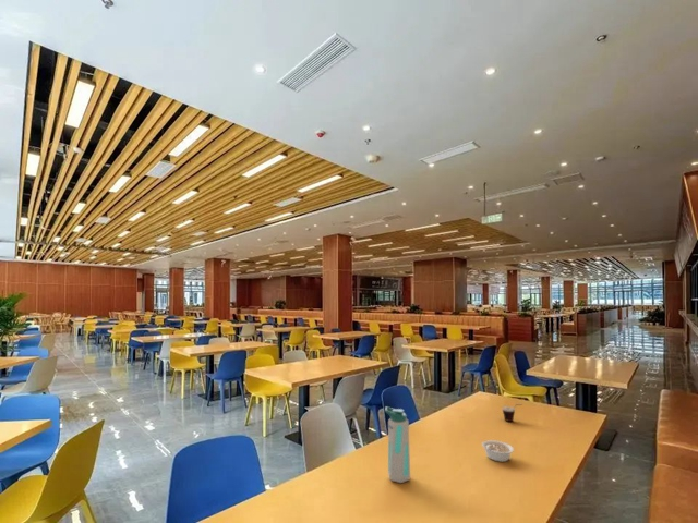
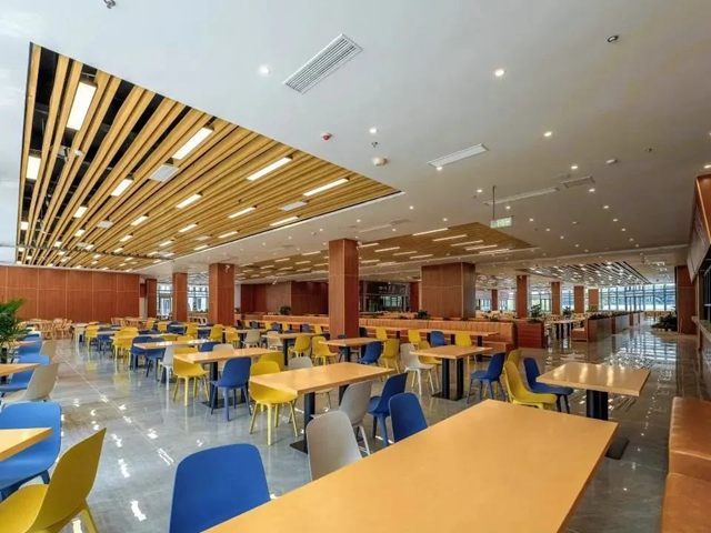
- legume [481,439,515,463]
- cup [501,403,524,423]
- water bottle [384,405,411,484]
